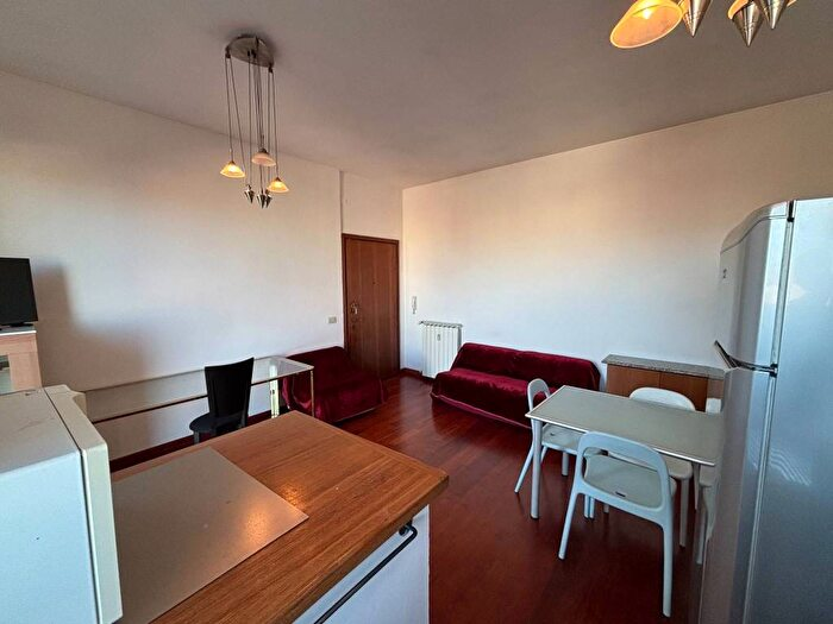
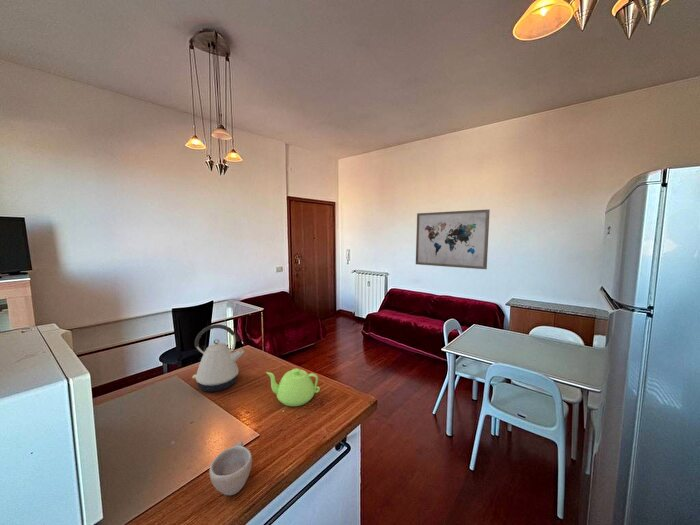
+ wall art [415,208,491,270]
+ kettle [191,323,245,392]
+ teapot [265,368,321,407]
+ cup [208,440,253,496]
